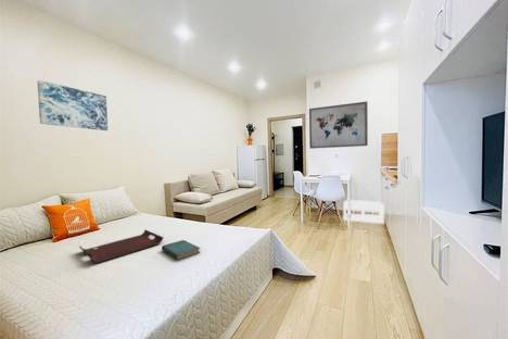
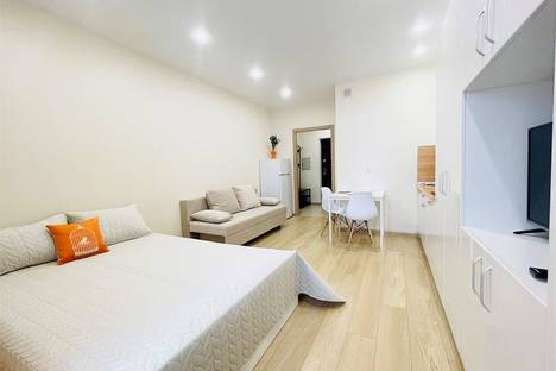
- wall art [308,100,369,150]
- wall art [36,79,109,131]
- serving tray [78,228,164,264]
- storage bin [342,199,385,225]
- book [161,239,202,261]
